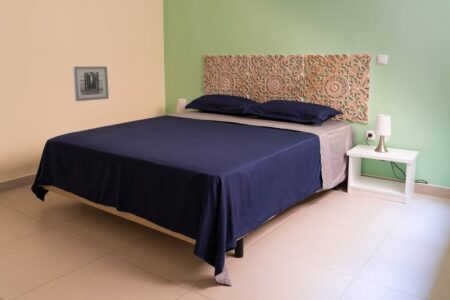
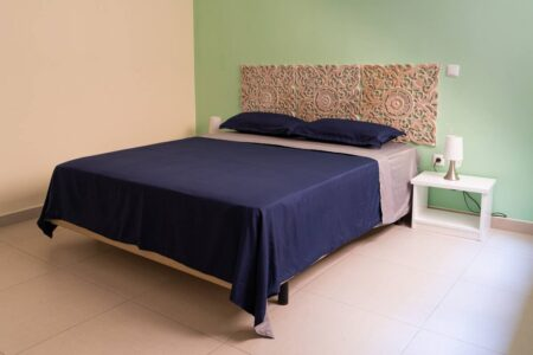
- wall art [72,66,110,102]
